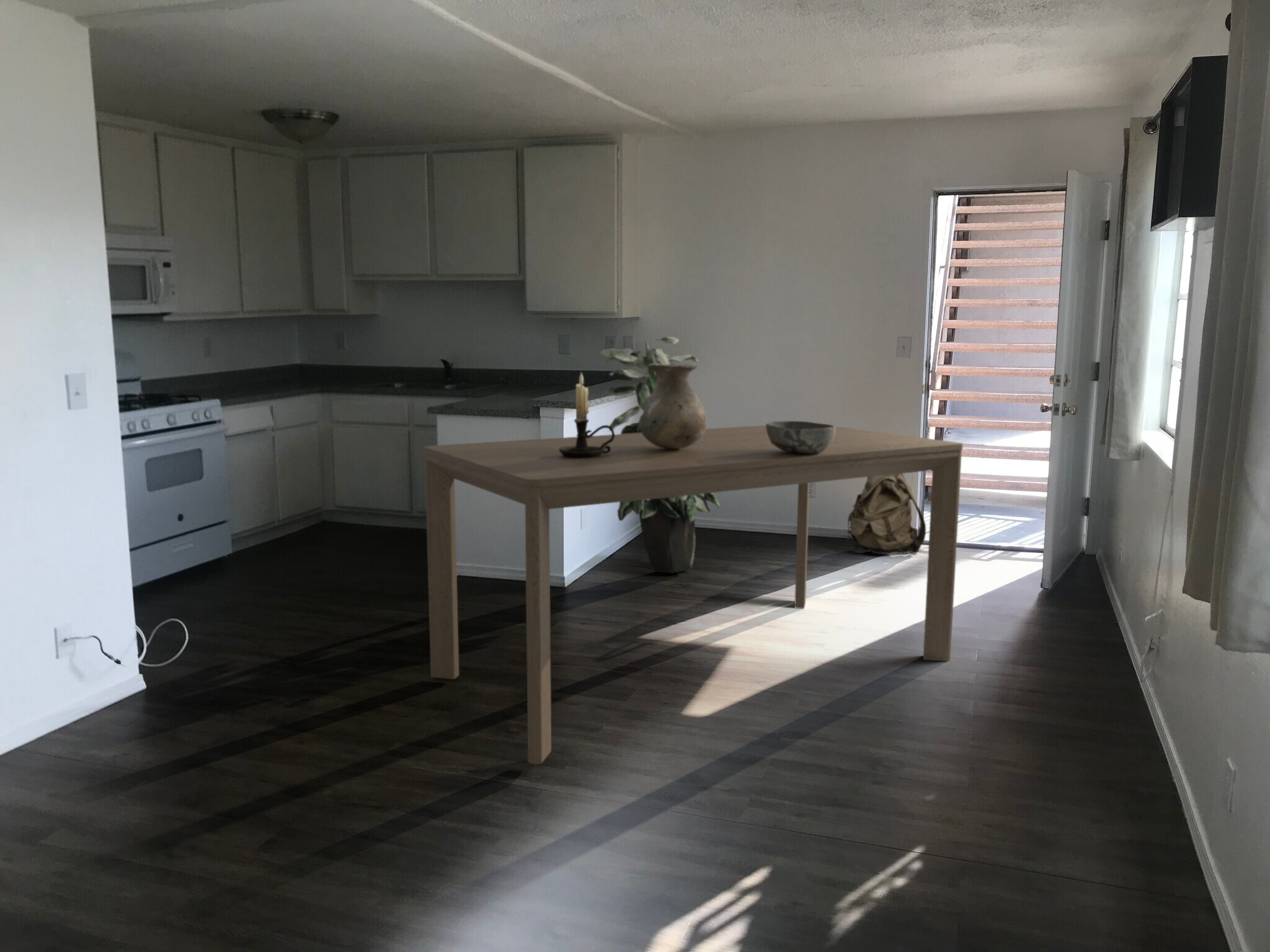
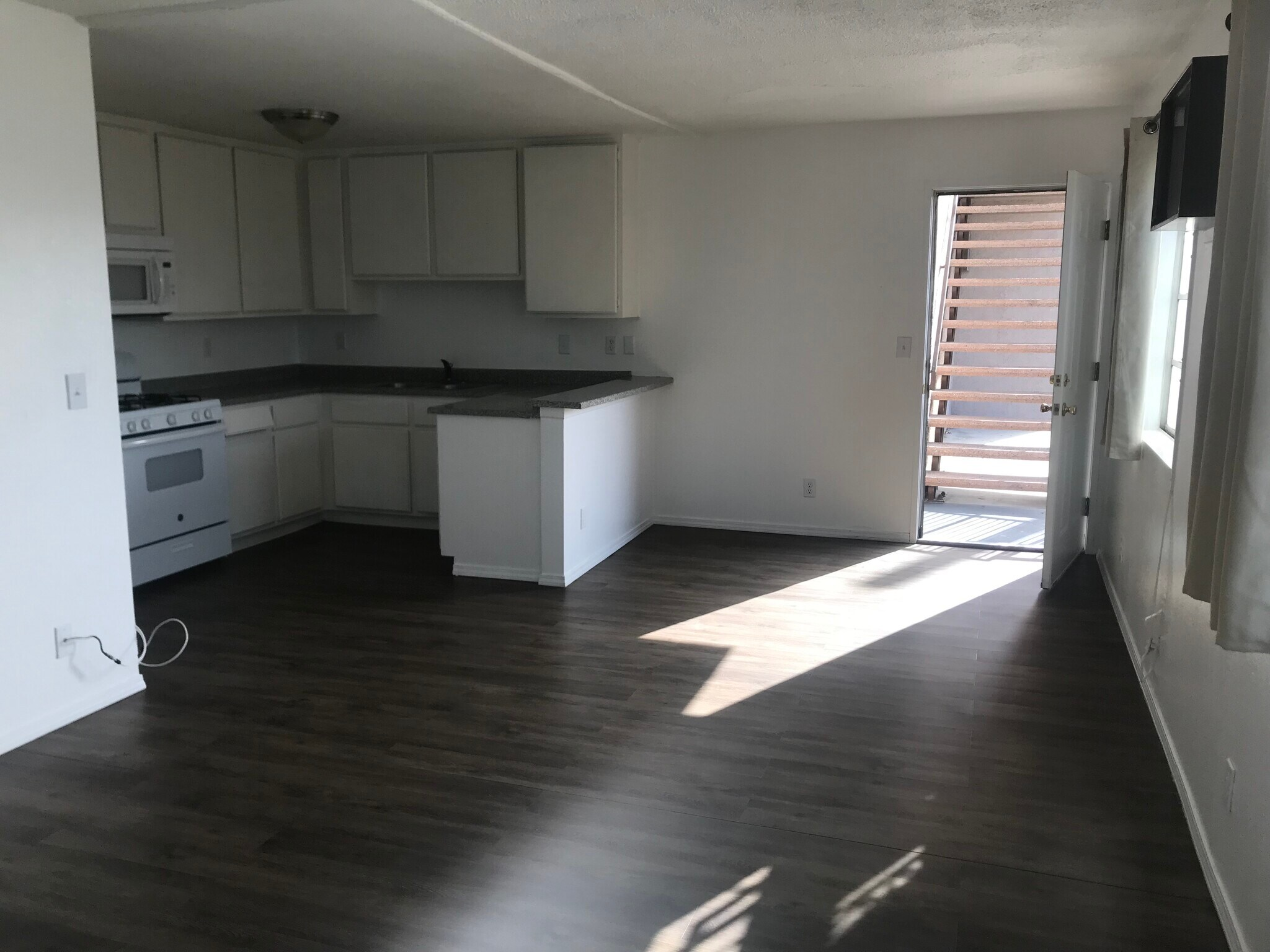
- backpack [846,474,926,555]
- dining table [424,425,964,765]
- indoor plant [596,336,720,574]
- vase [640,363,706,449]
- candle holder [559,371,615,458]
- bowl [765,420,836,454]
